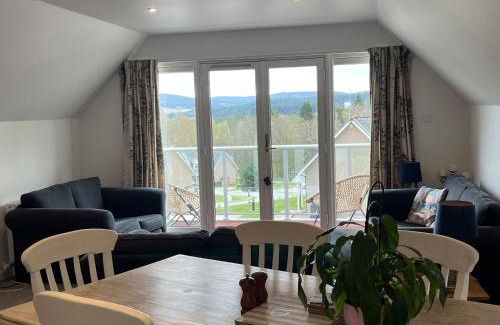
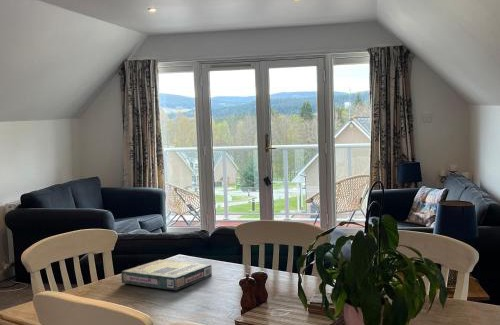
+ video game box [120,259,213,291]
